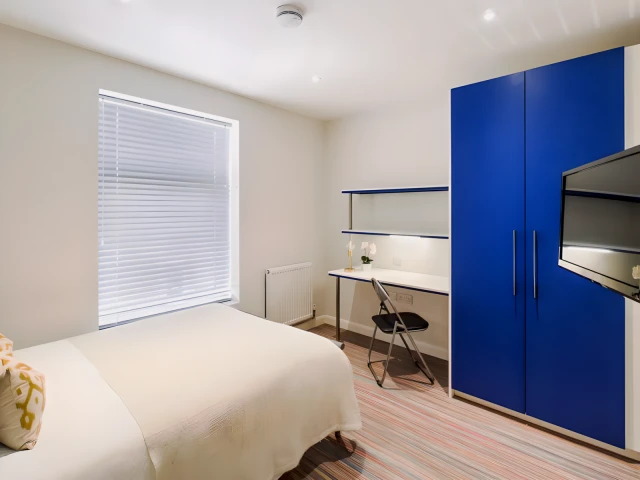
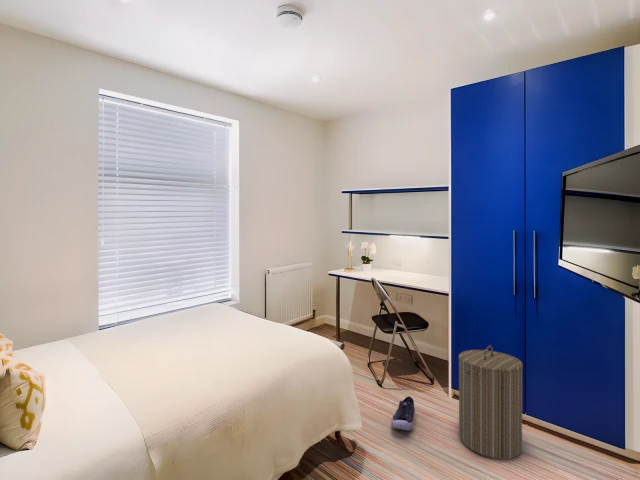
+ laundry hamper [458,344,524,460]
+ shoe [390,396,416,431]
